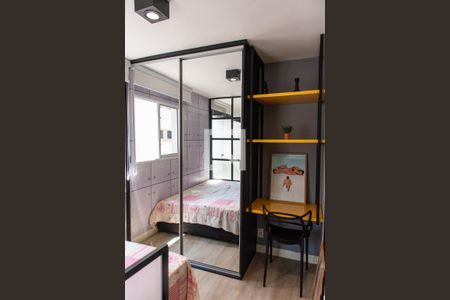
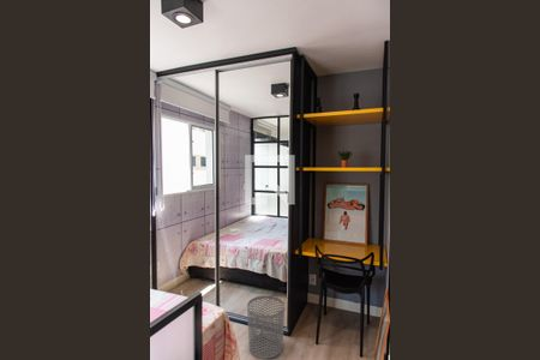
+ waste bin [246,294,286,360]
